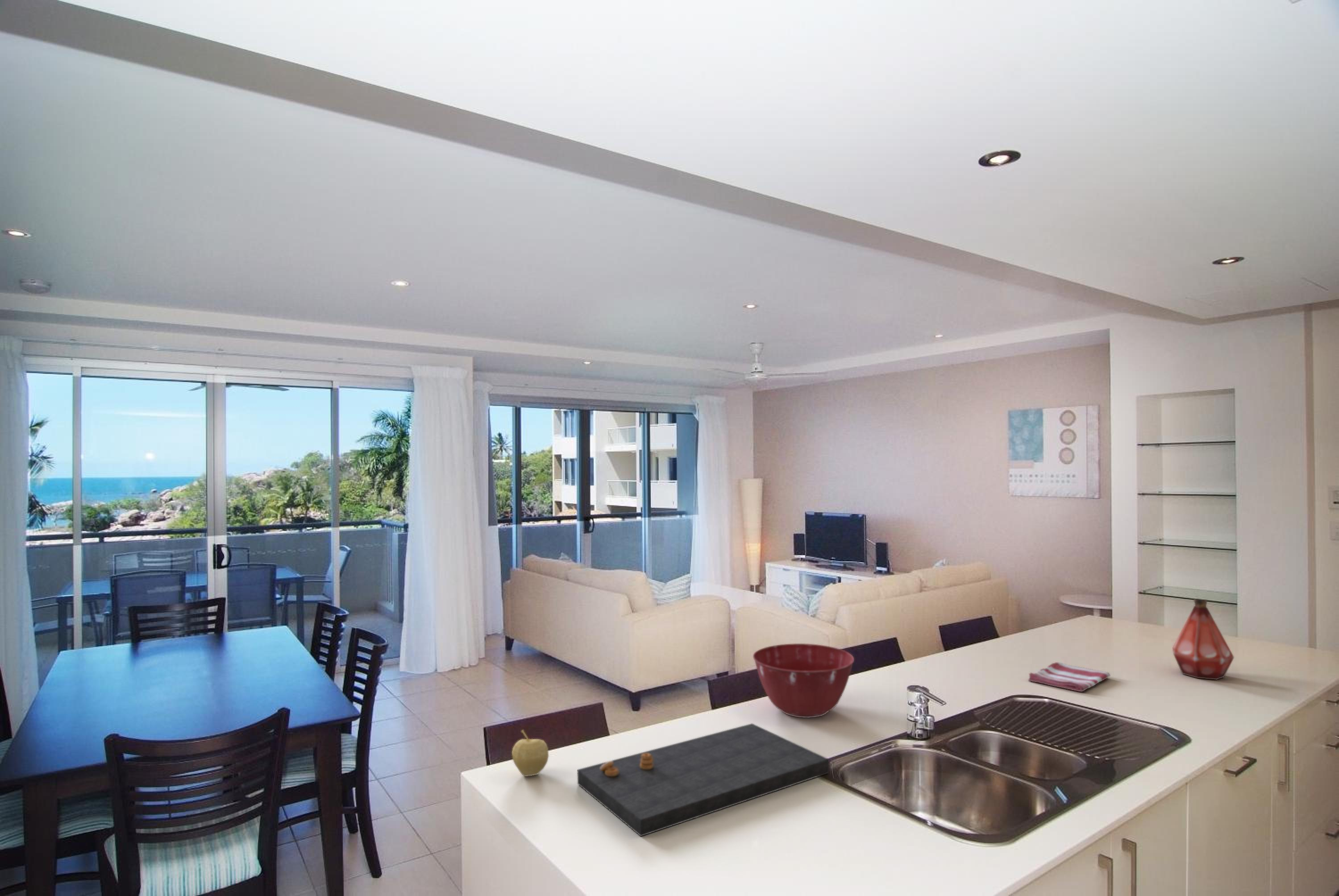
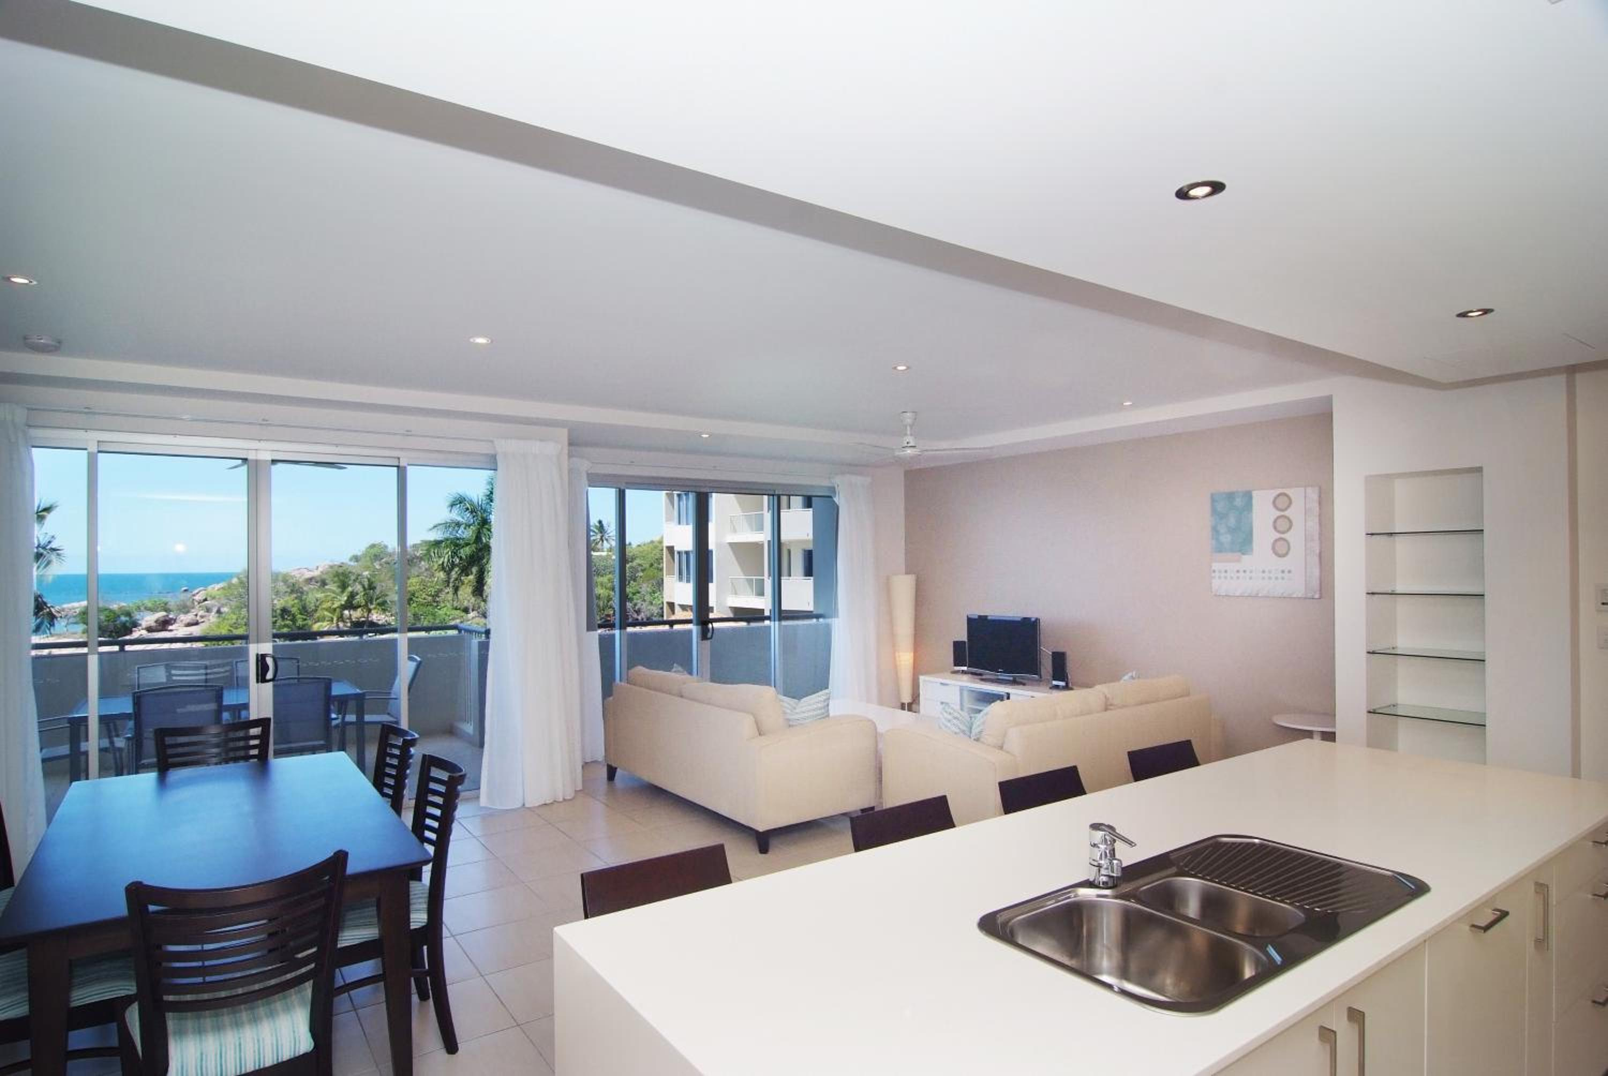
- bottle [1172,598,1235,680]
- fruit [511,729,549,777]
- cutting board [577,723,829,837]
- mixing bowl [753,643,855,718]
- dish towel [1028,661,1111,692]
